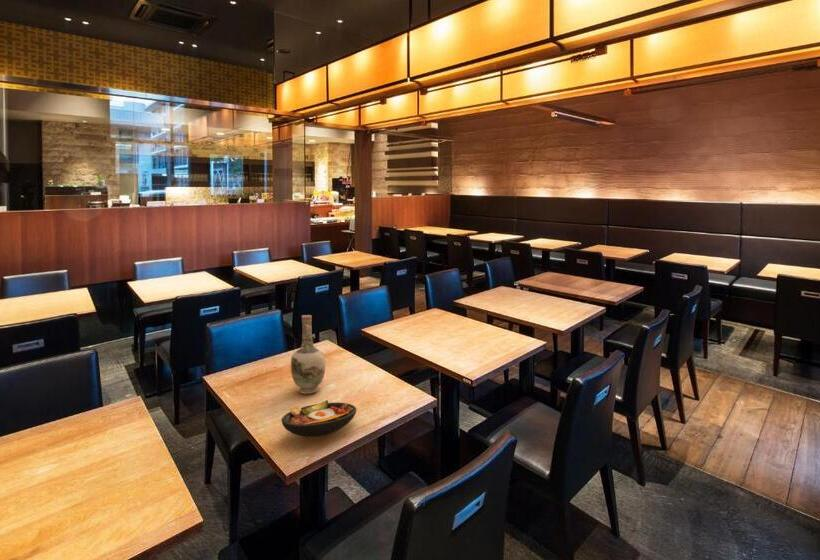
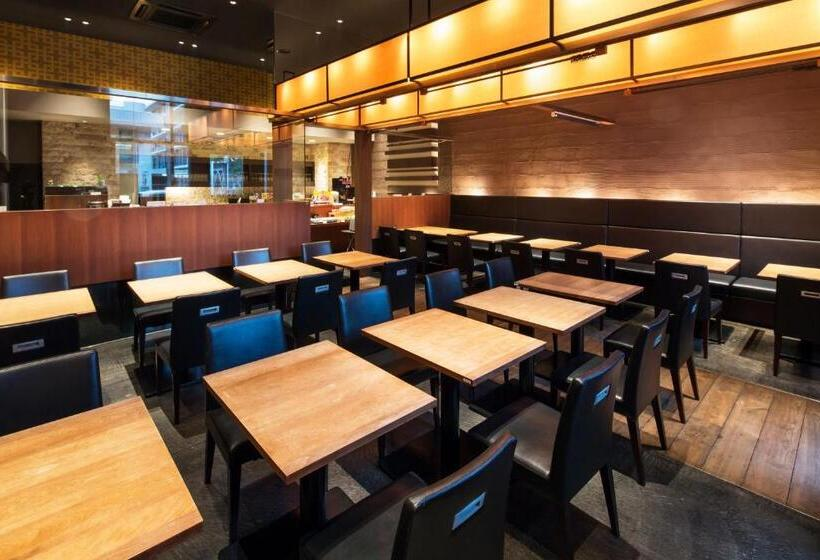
- vase [290,314,326,395]
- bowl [281,399,357,438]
